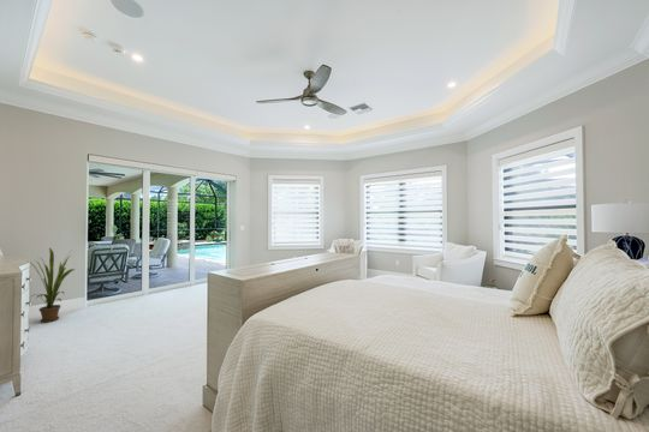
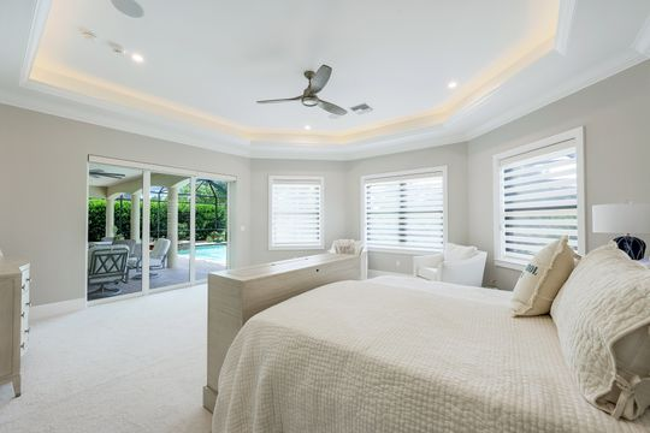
- house plant [29,247,76,324]
